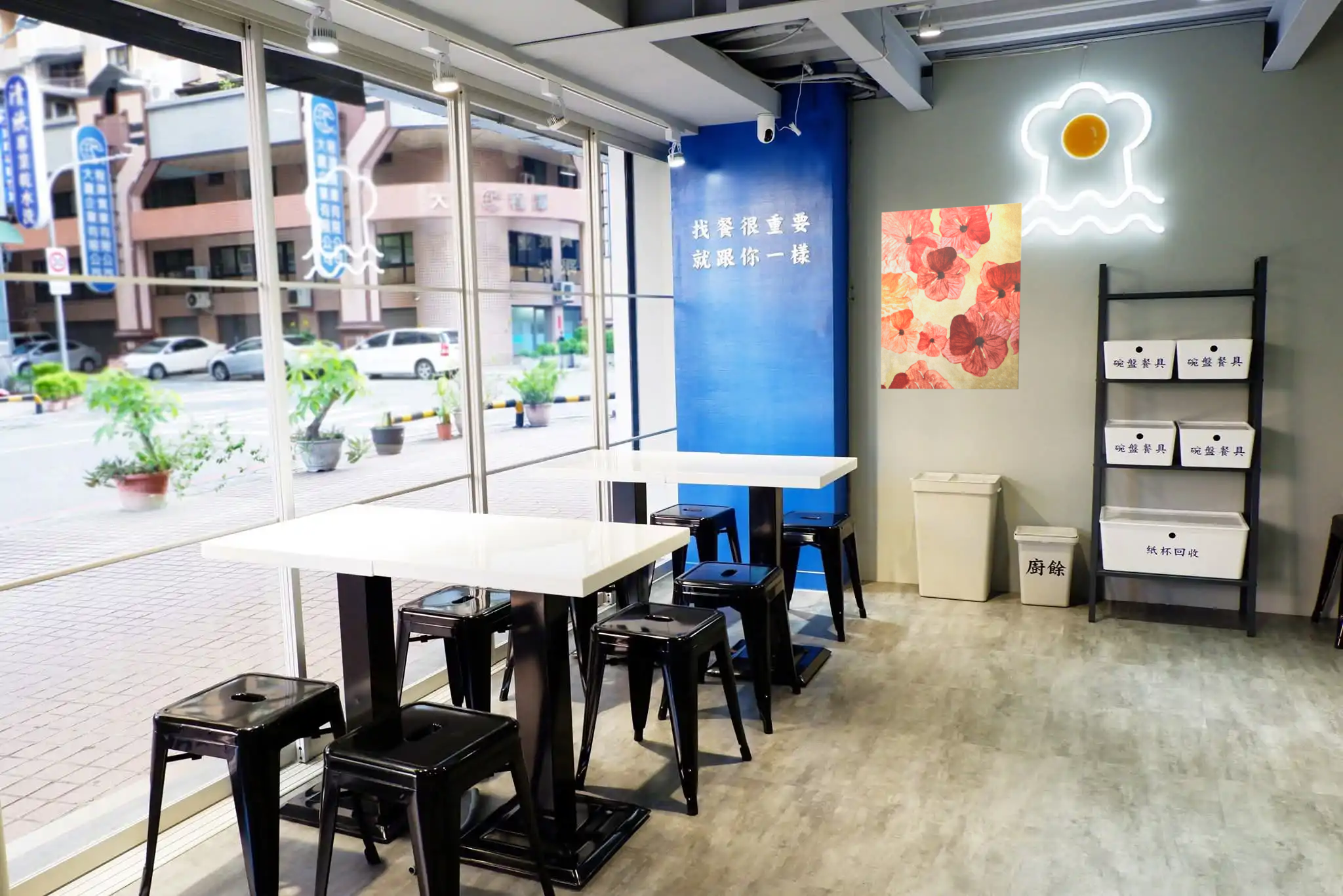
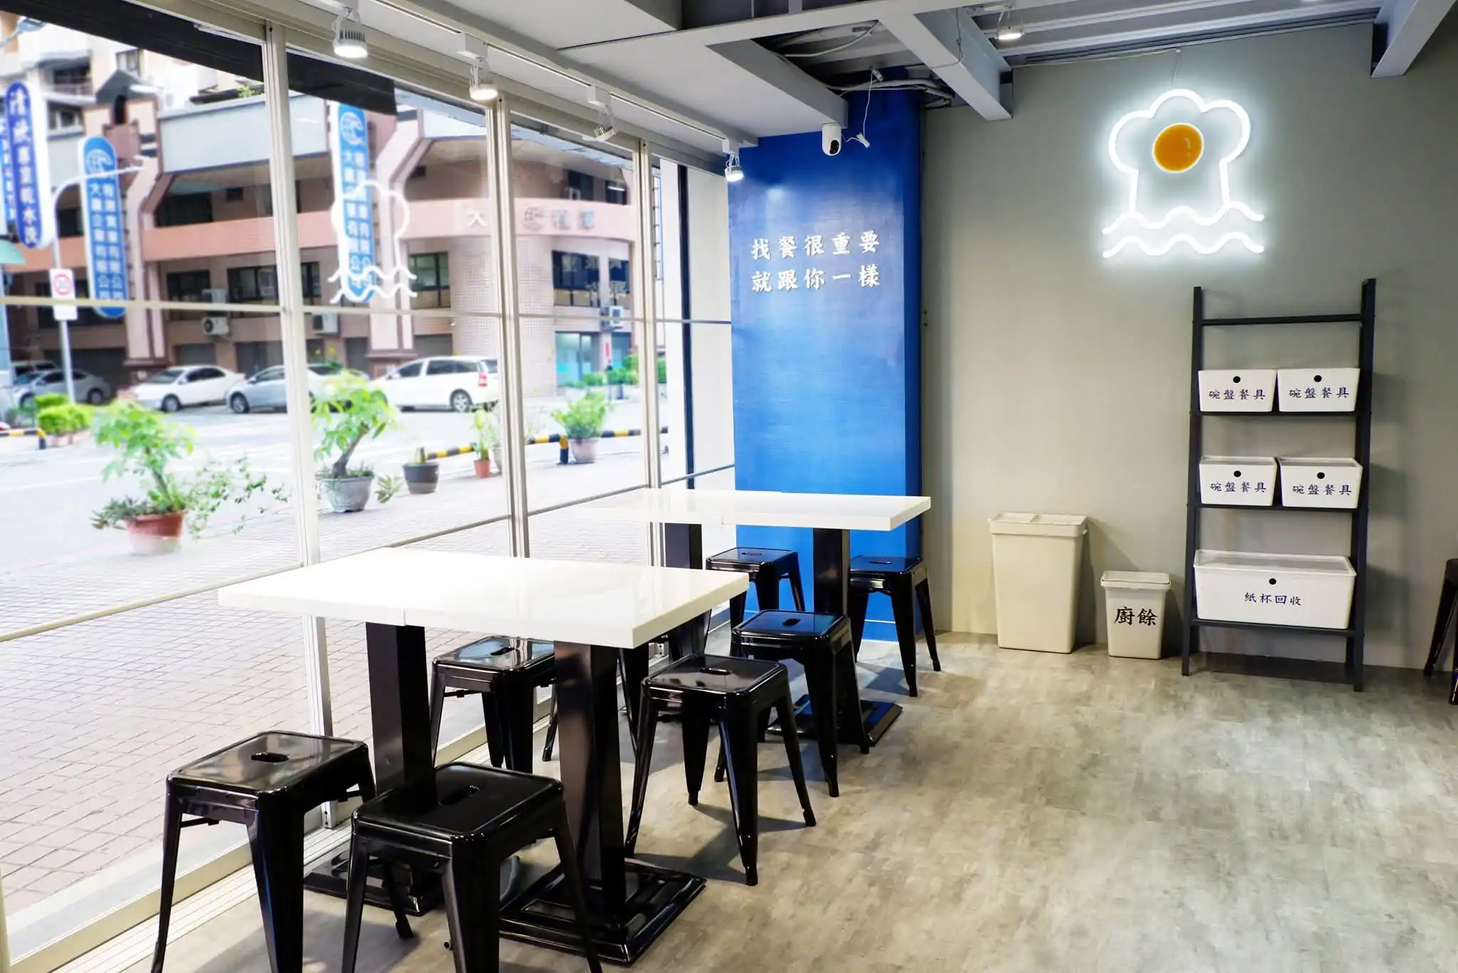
- wall art [880,202,1023,390]
